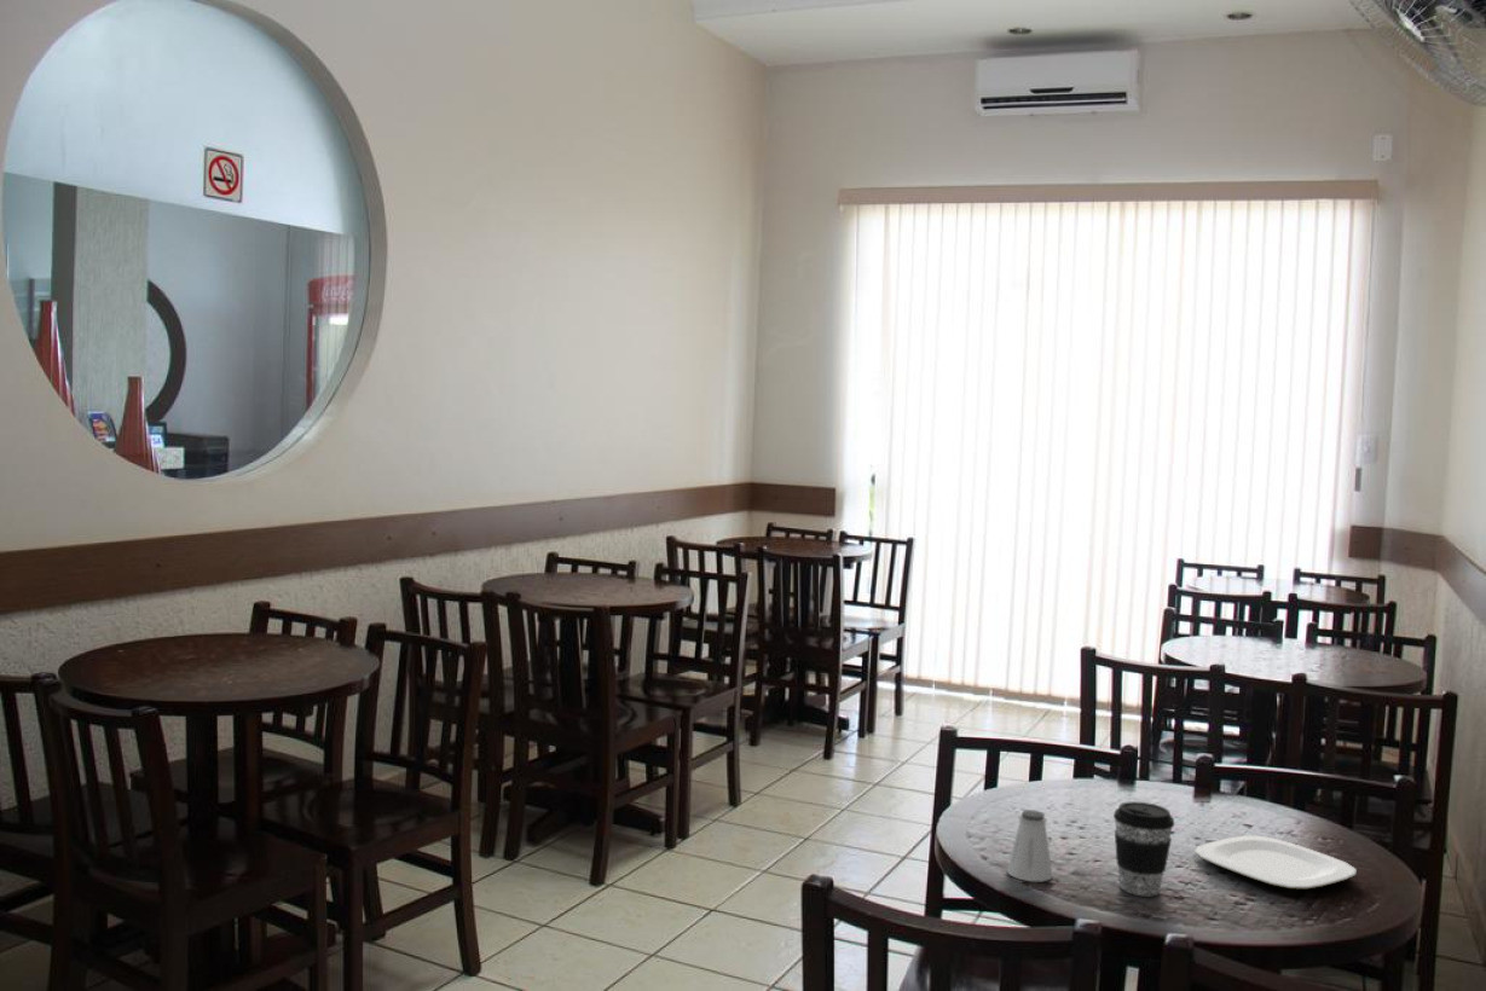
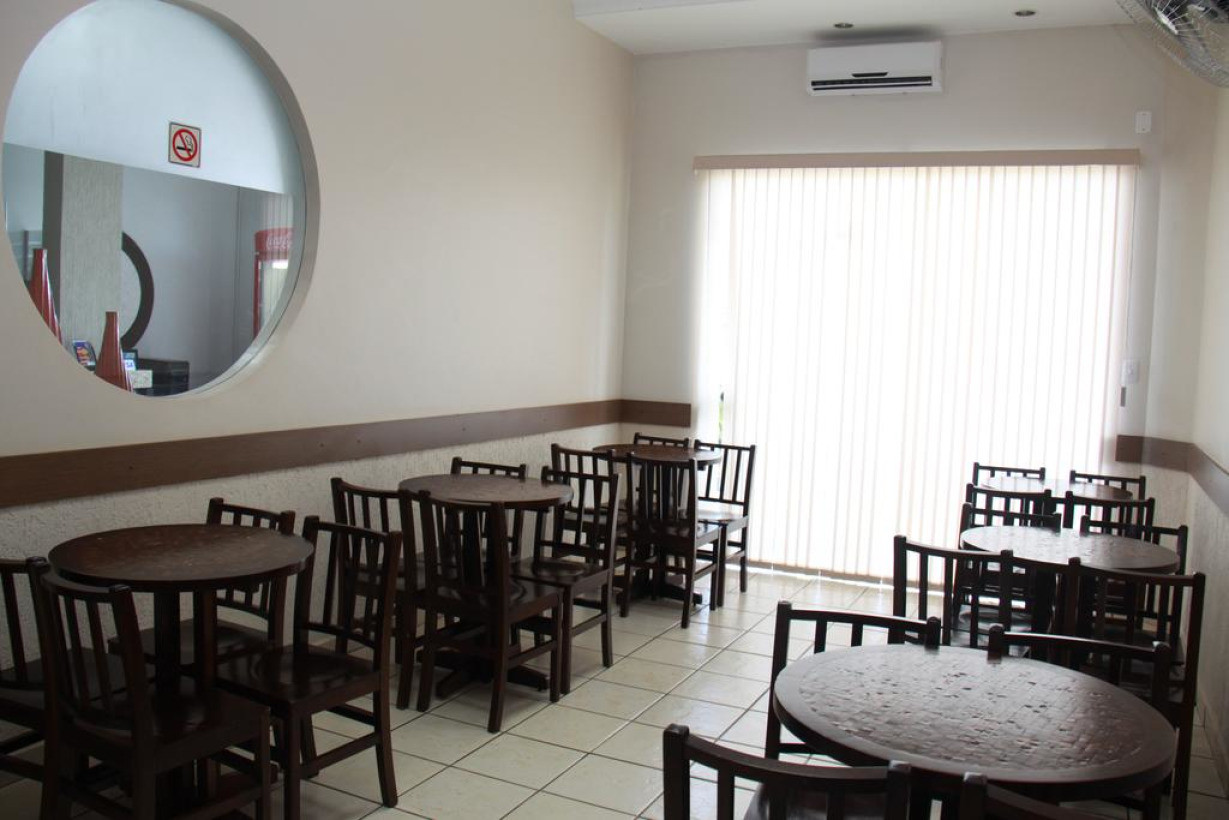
- saltshaker [1006,809,1054,882]
- coffee cup [1112,800,1175,897]
- plate [1193,835,1358,891]
